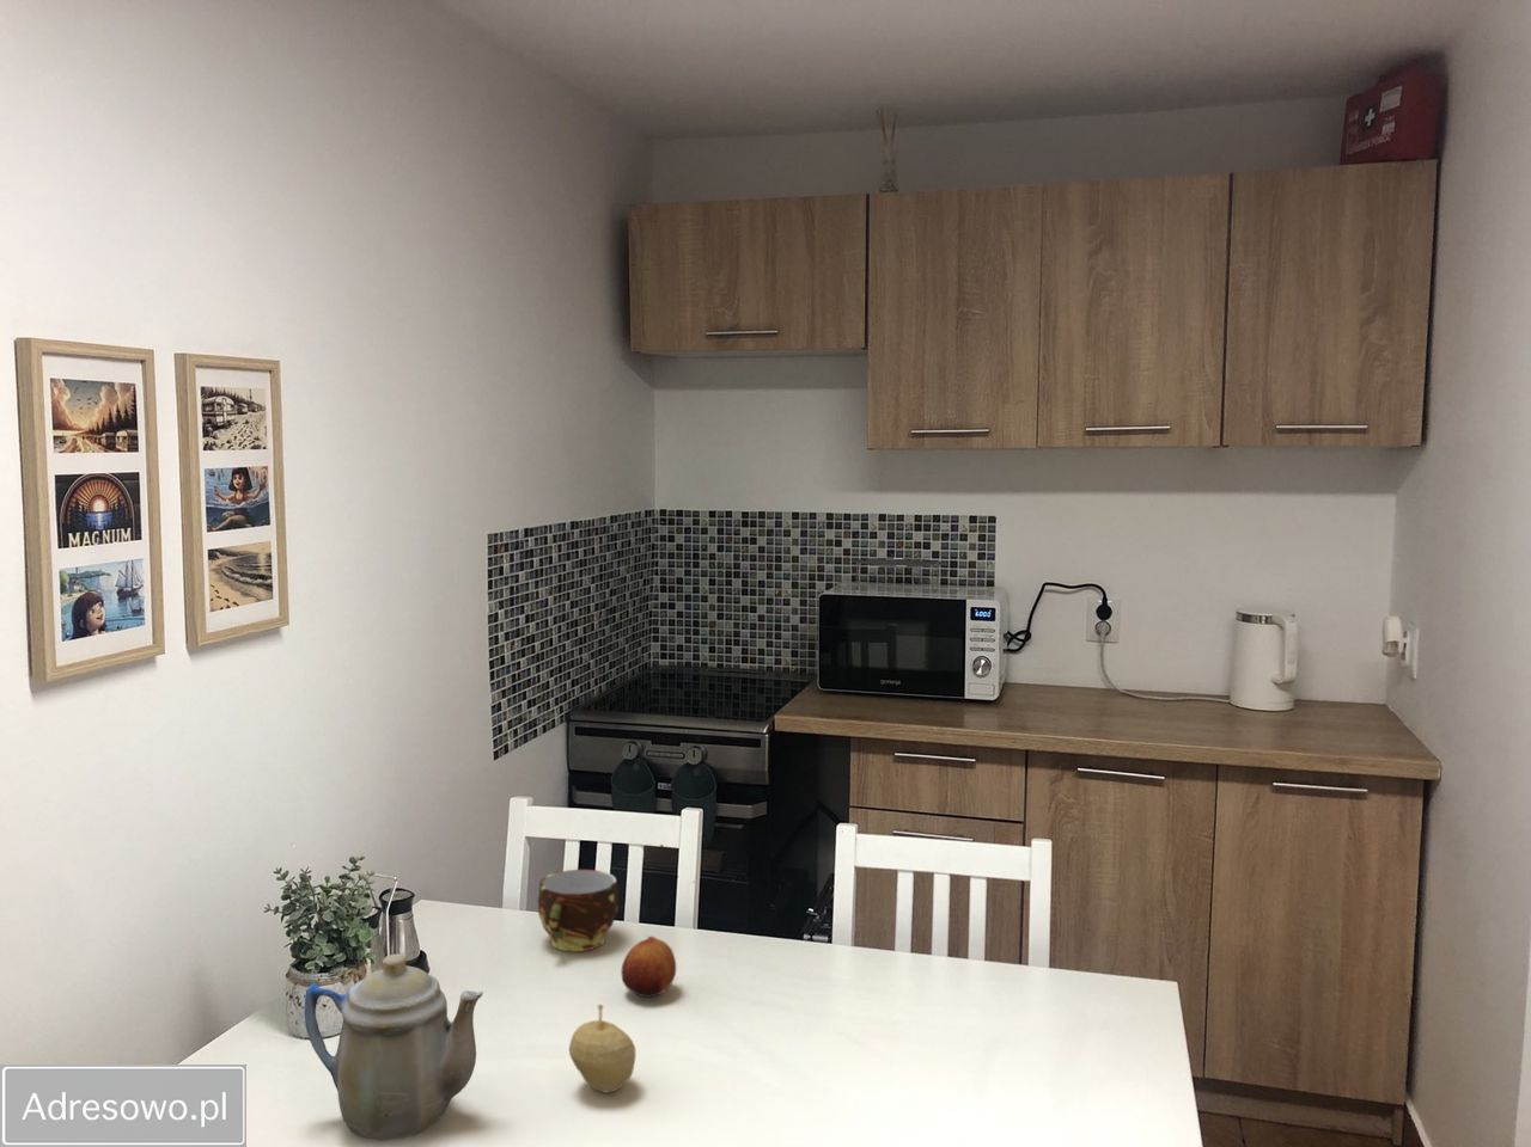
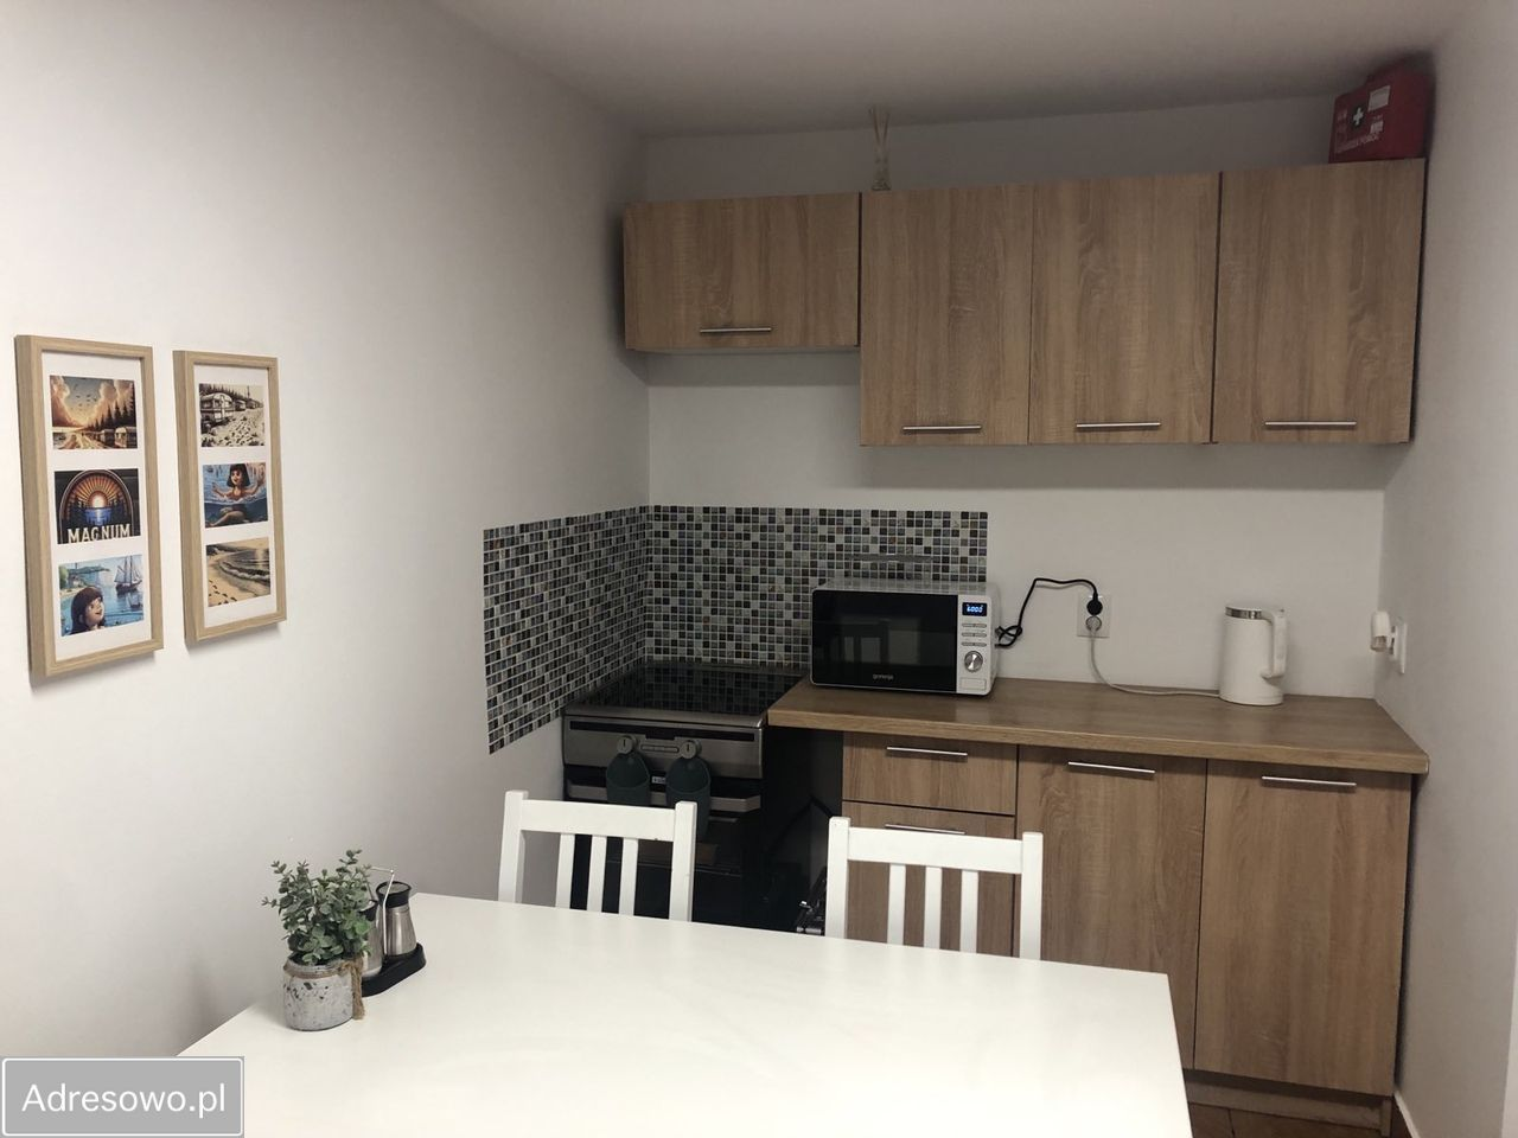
- teapot [304,952,485,1141]
- fruit [568,1004,637,1093]
- fruit [620,935,677,998]
- cup [536,869,620,952]
